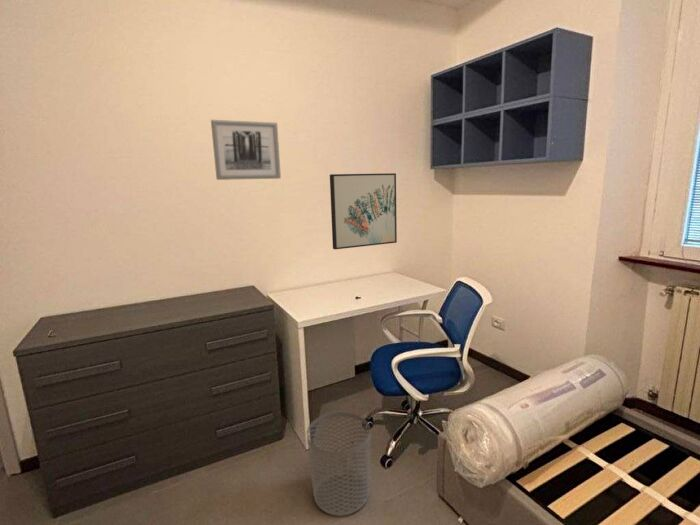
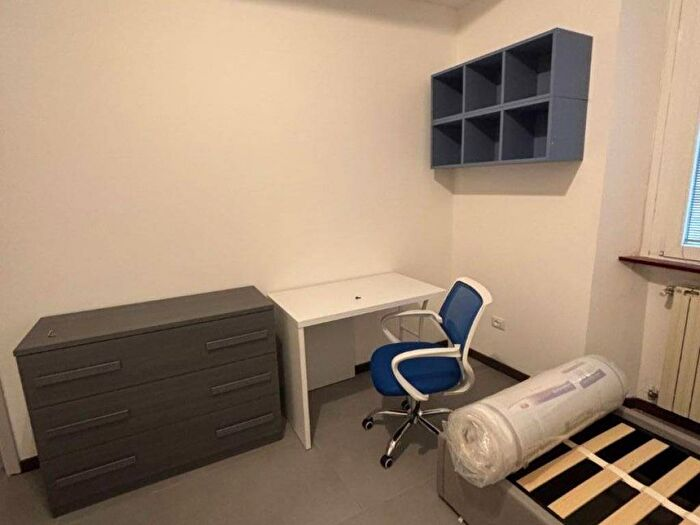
- wall art [329,172,398,250]
- waste bin [306,411,372,517]
- wall art [210,119,282,181]
